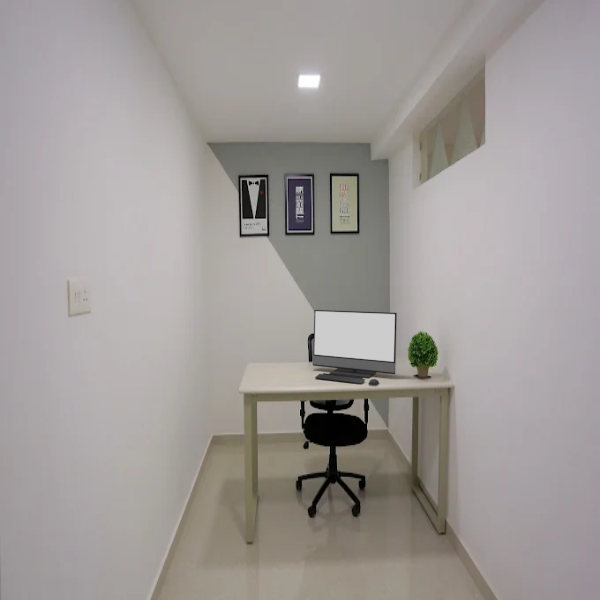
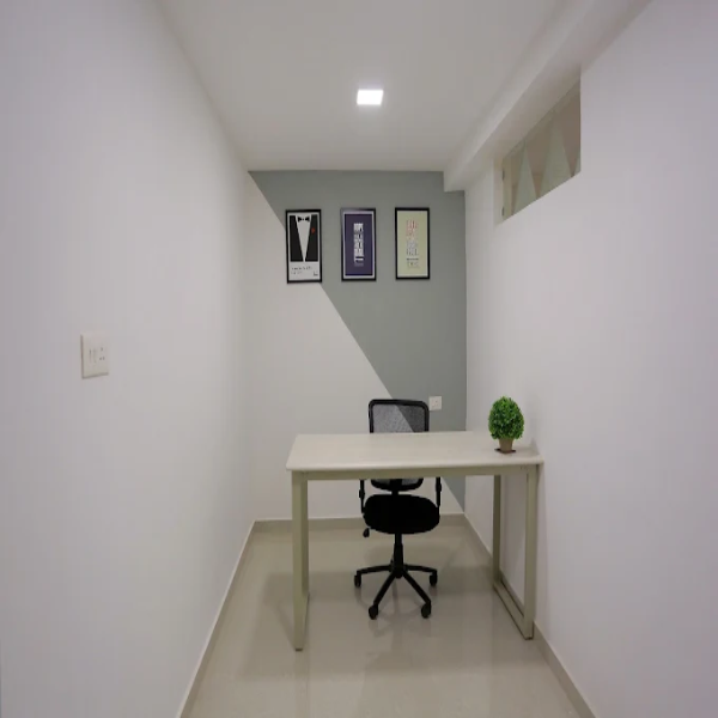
- monitor [312,309,398,386]
